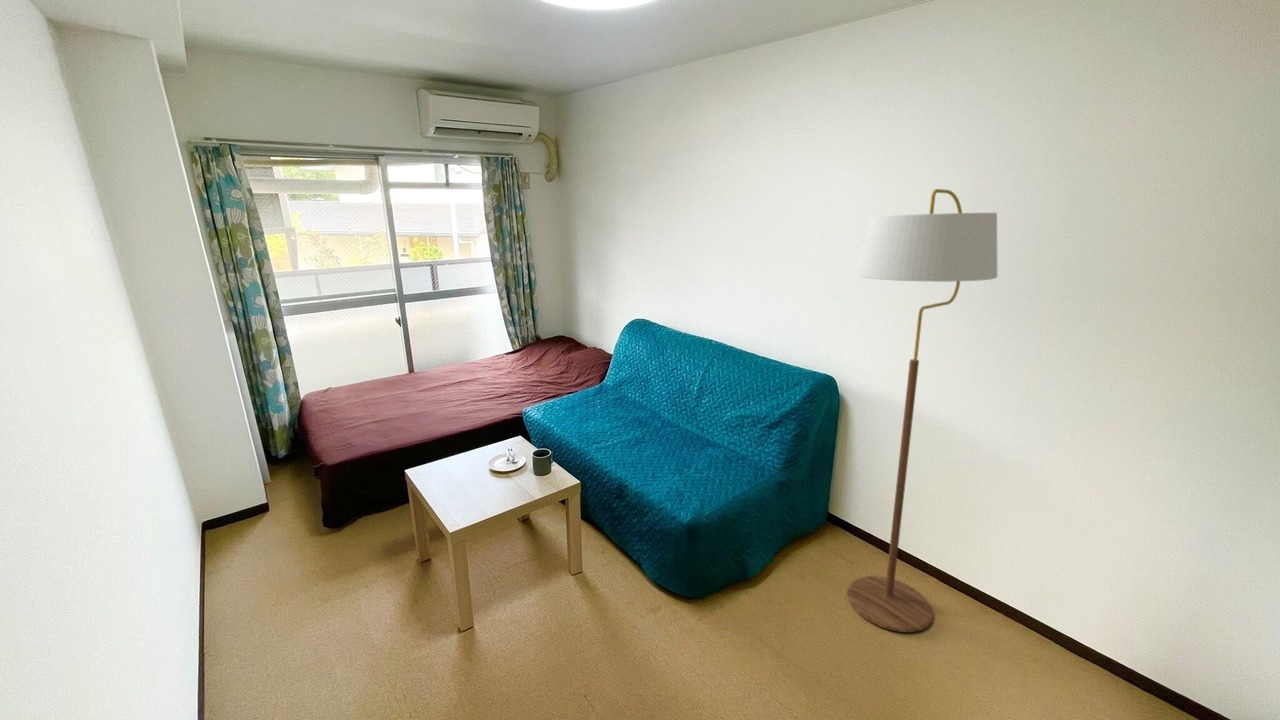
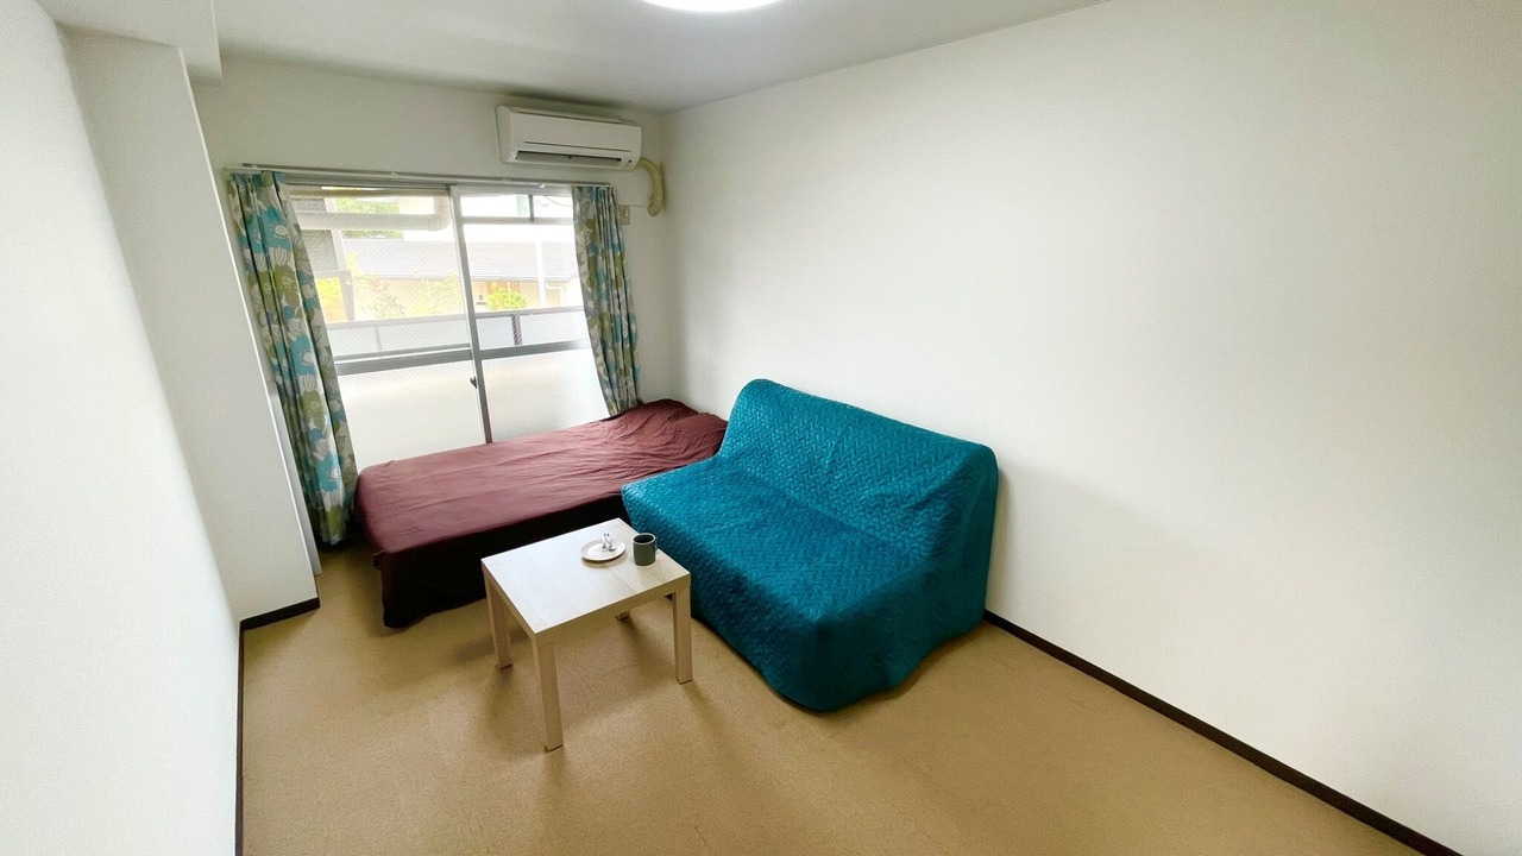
- floor lamp [846,188,998,633]
